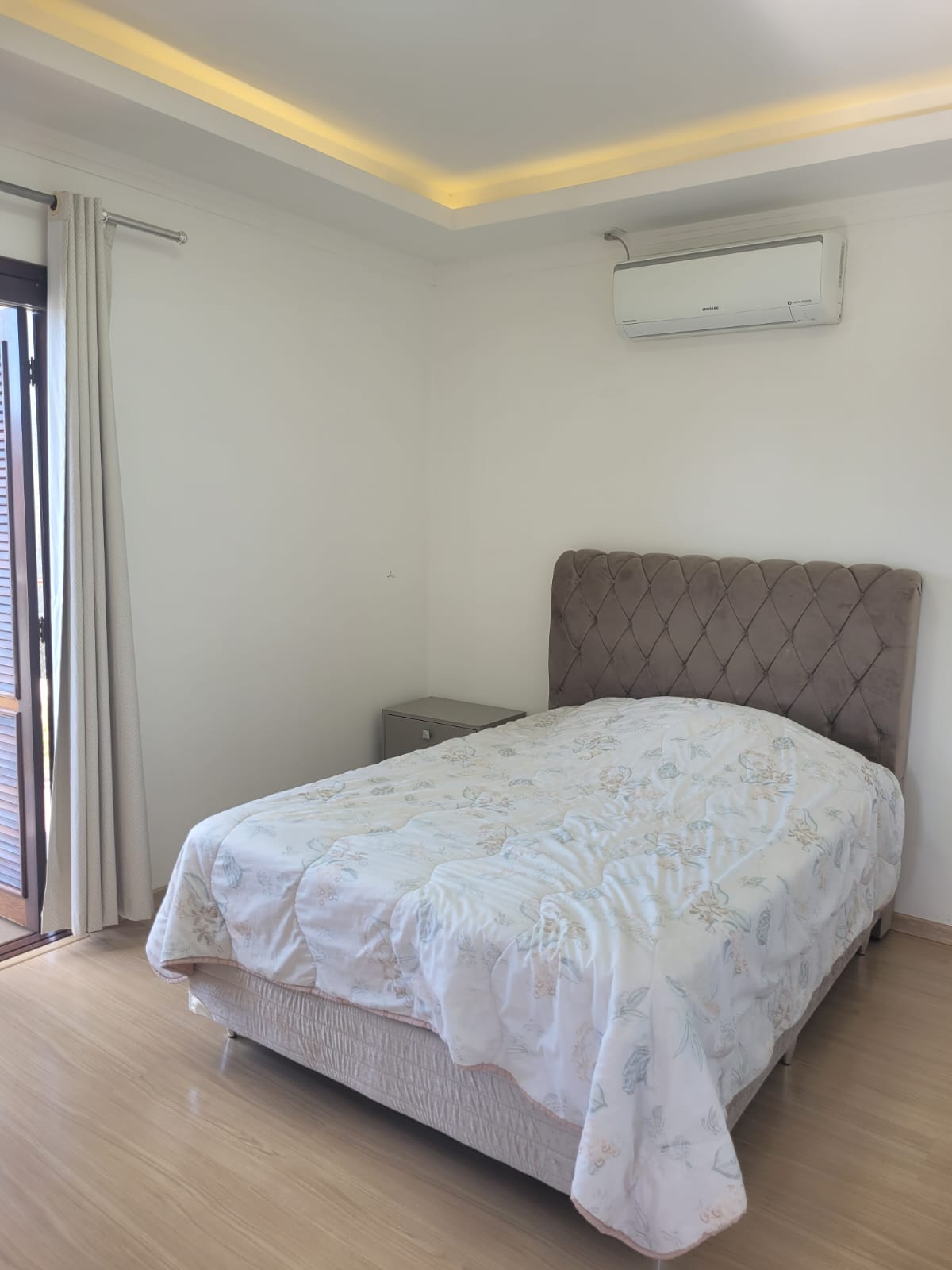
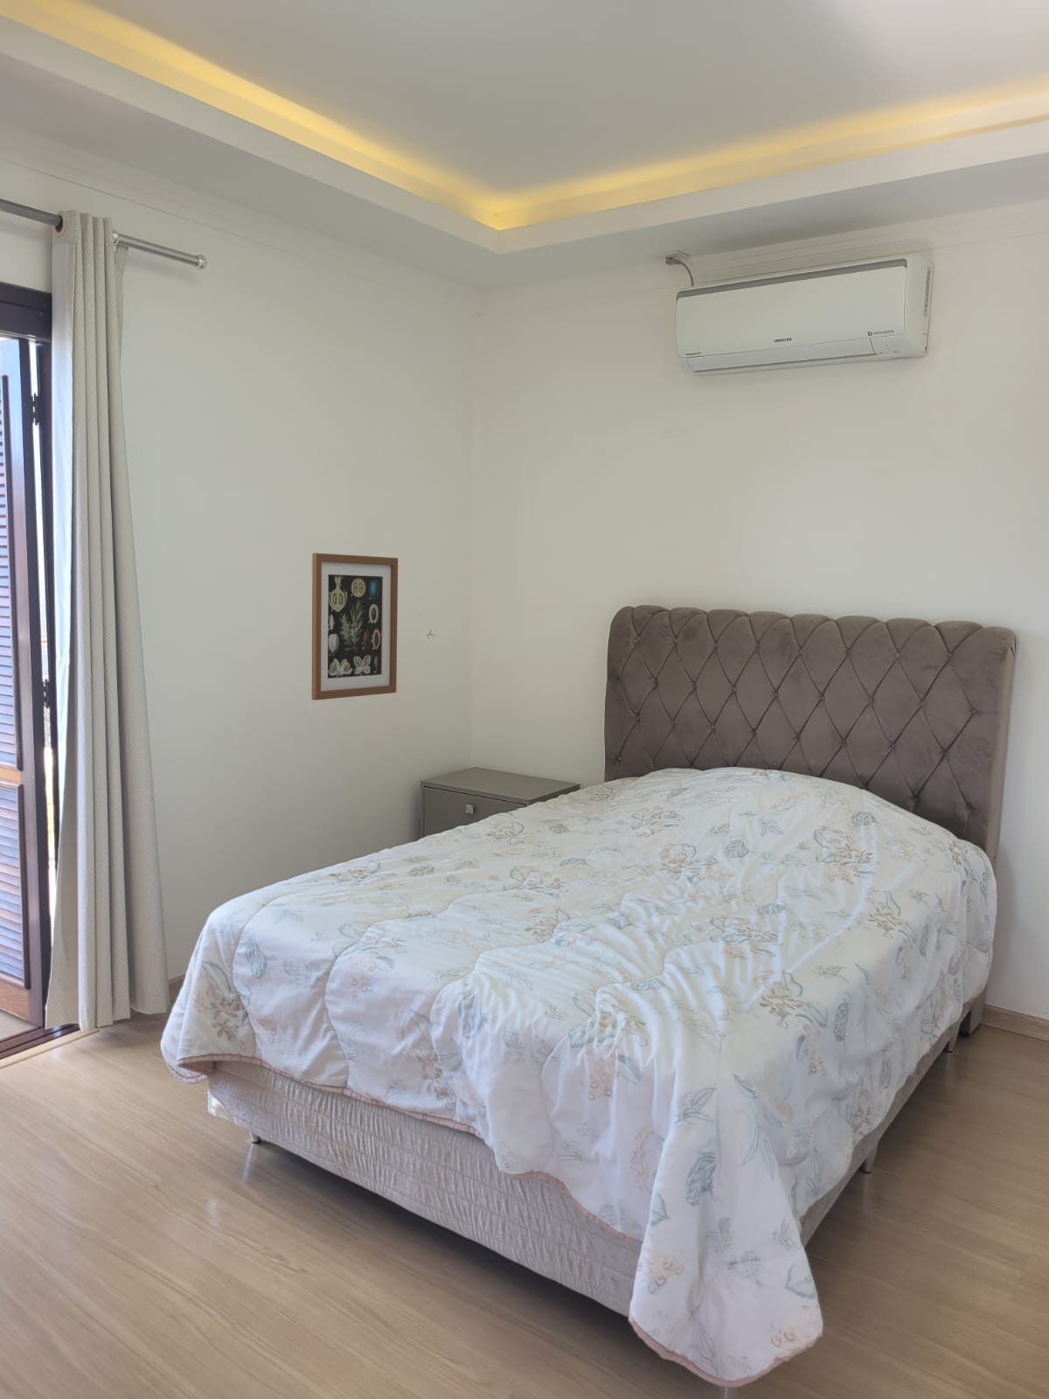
+ wall art [311,553,399,702]
